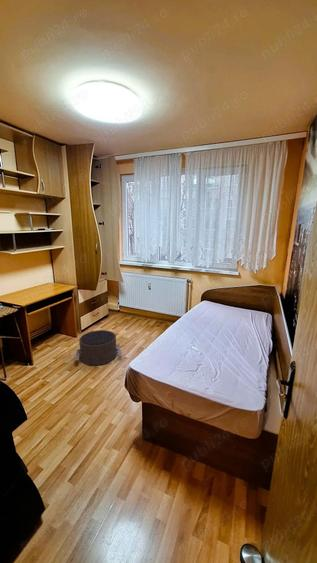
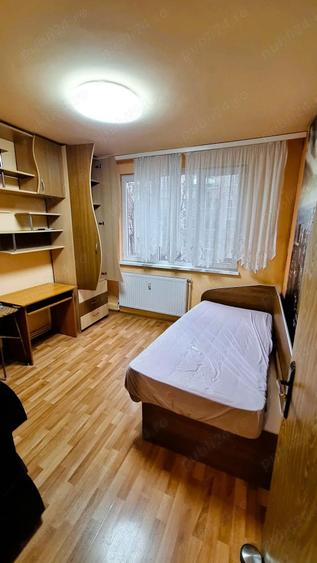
- pouf [74,329,123,367]
